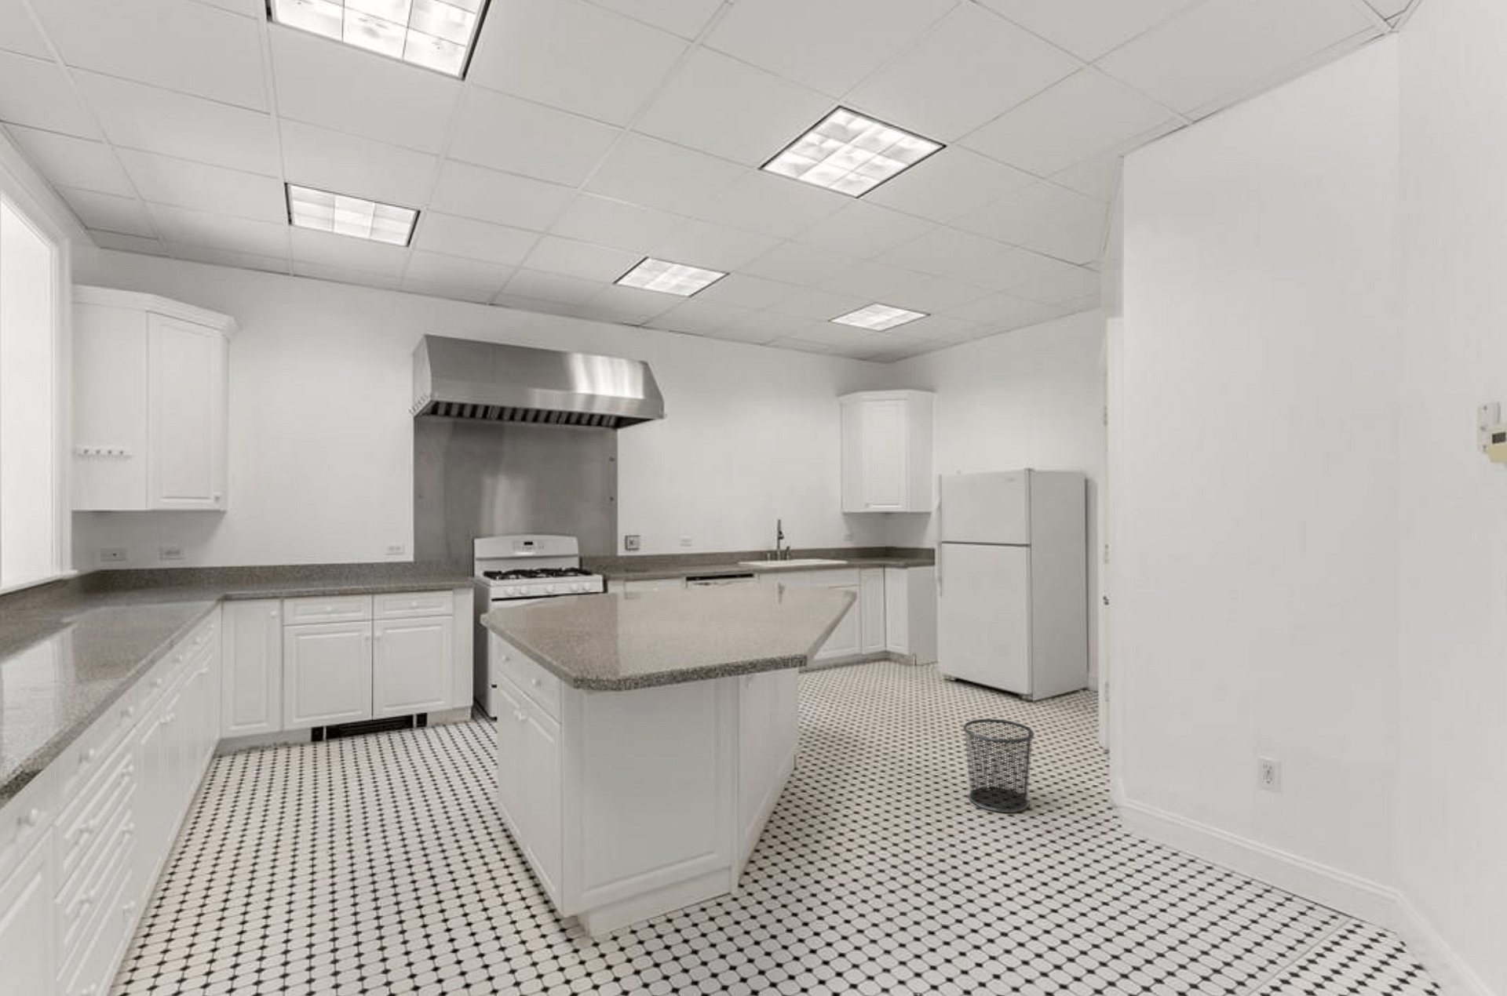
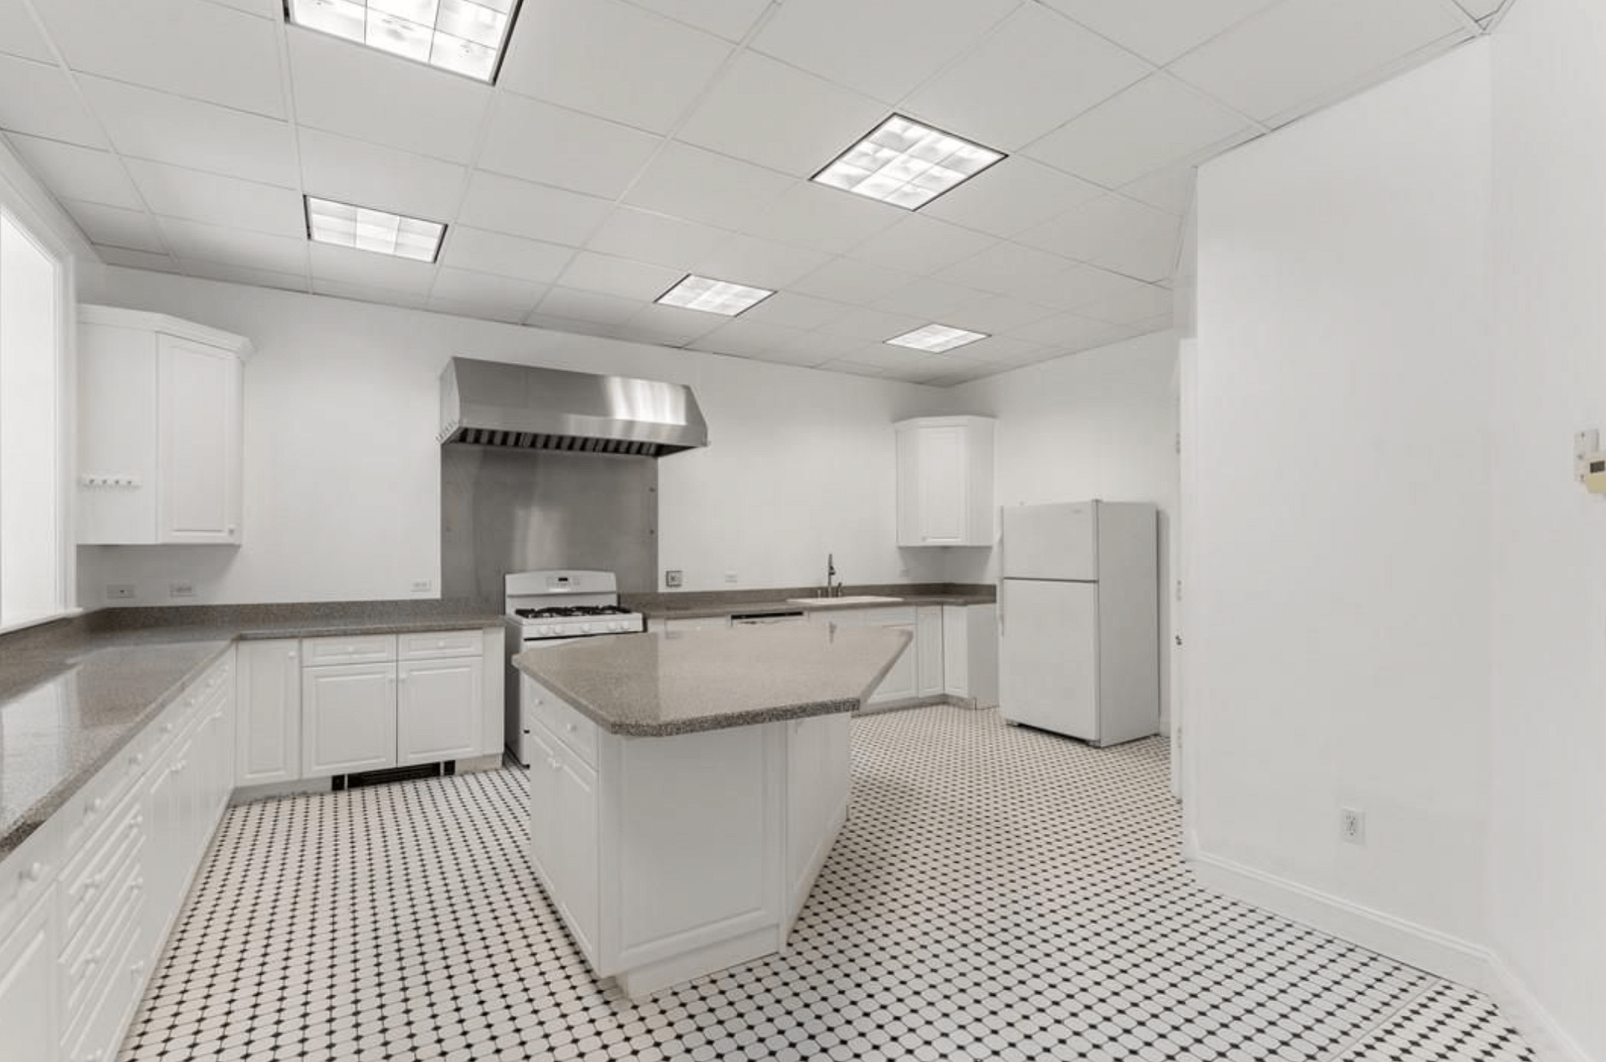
- waste bin [962,718,1035,814]
